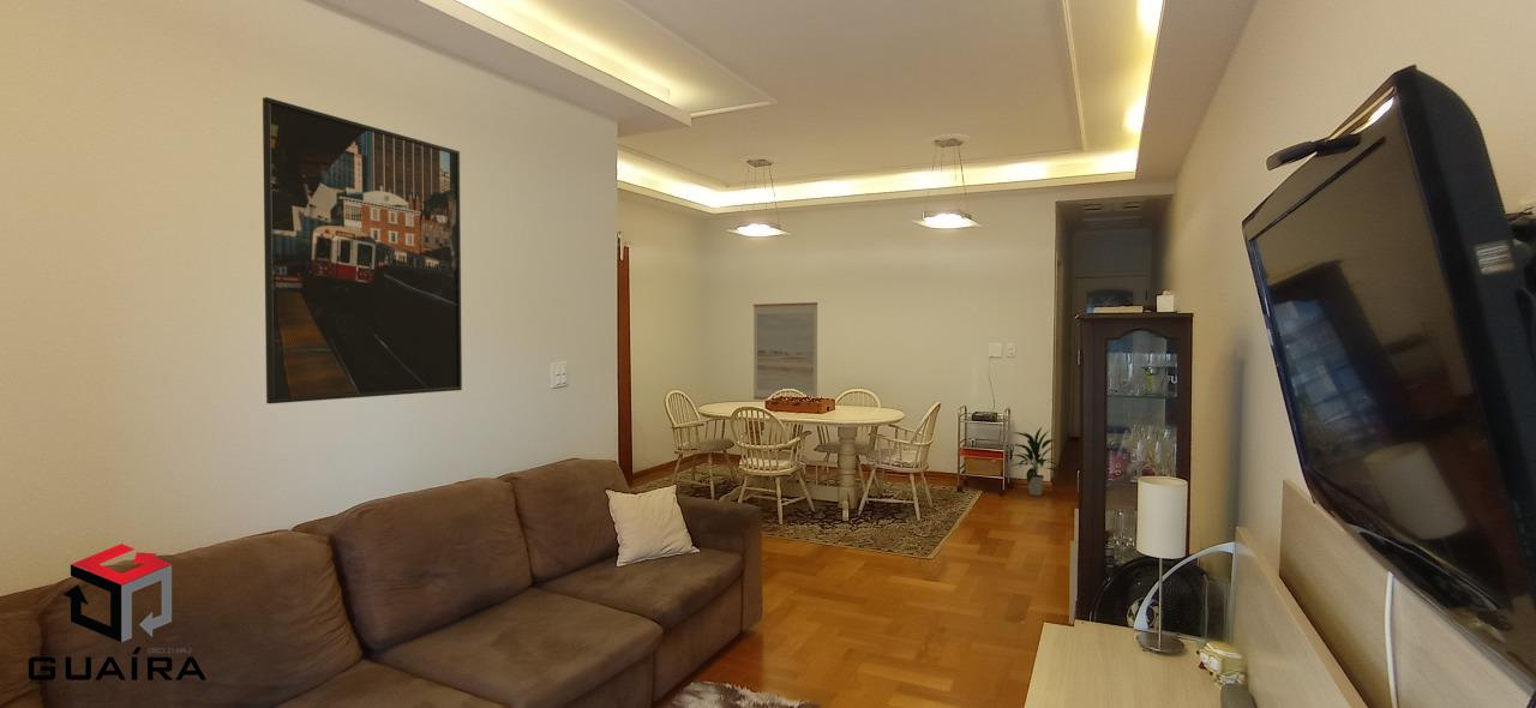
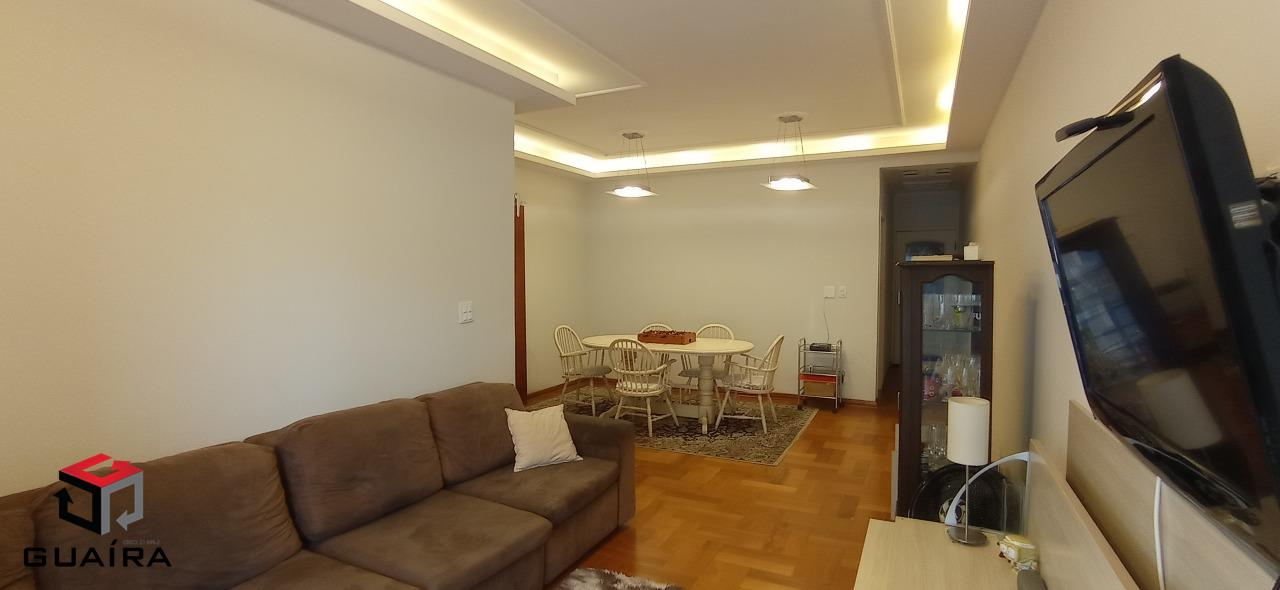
- indoor plant [1007,426,1063,497]
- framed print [262,96,463,404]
- wall art [752,301,818,401]
